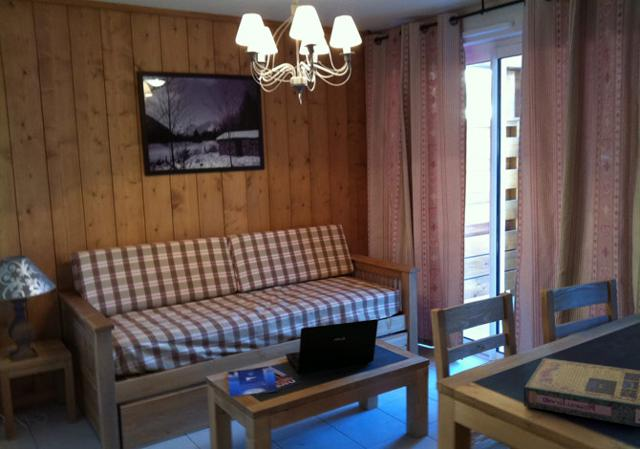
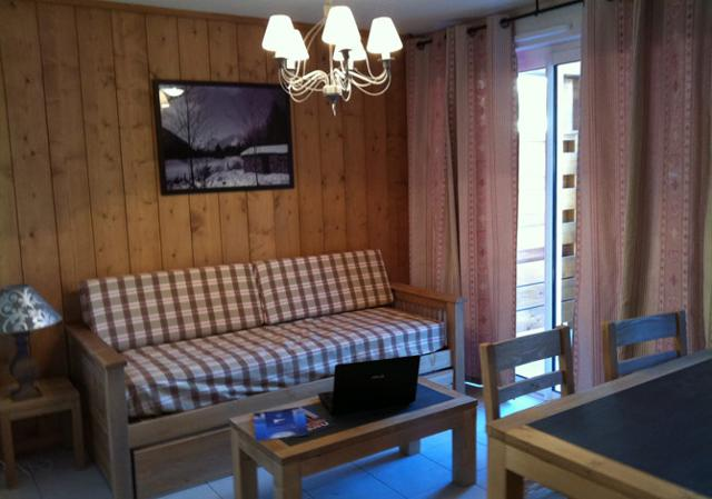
- video game box [523,357,640,428]
